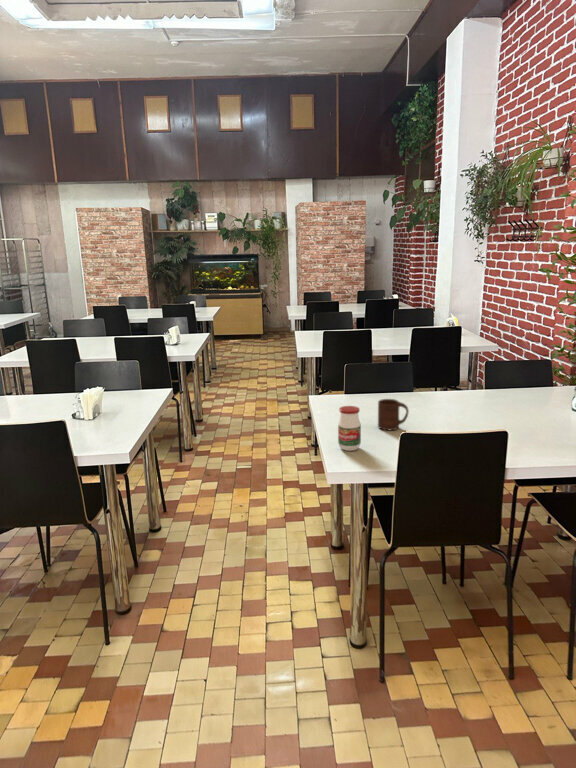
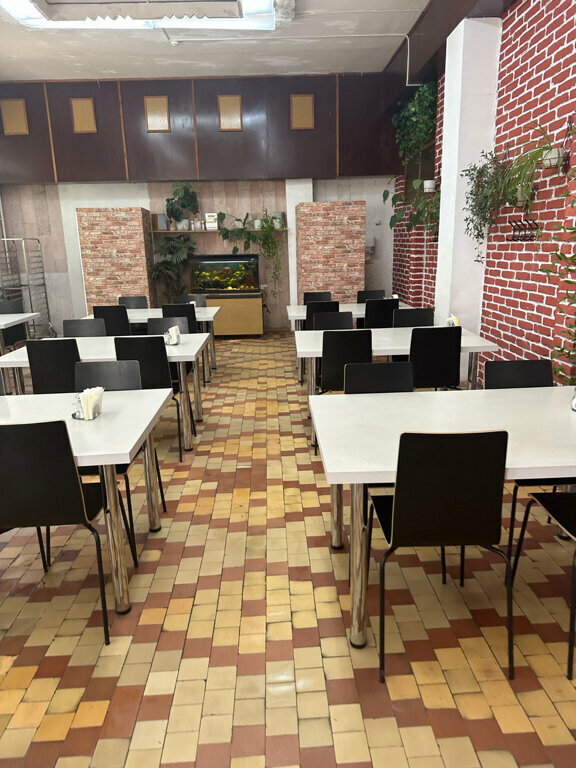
- jar [337,405,362,452]
- cup [377,398,410,431]
